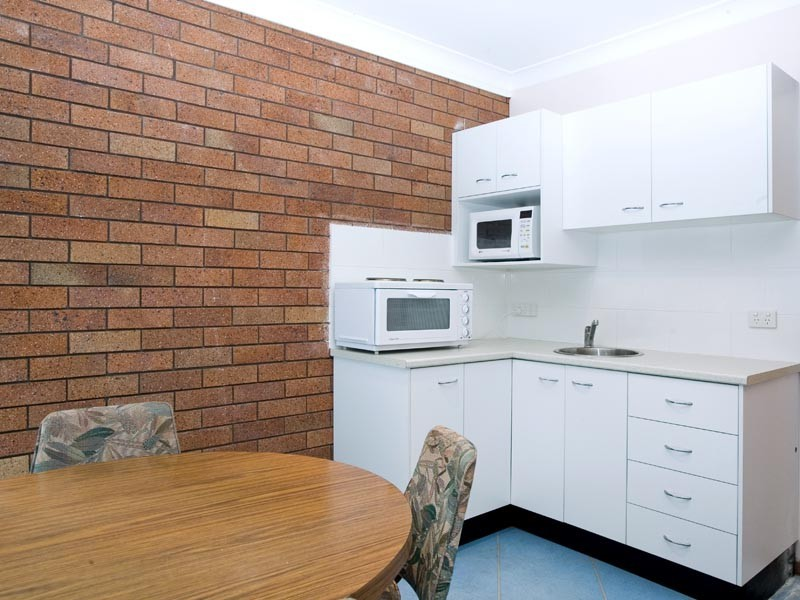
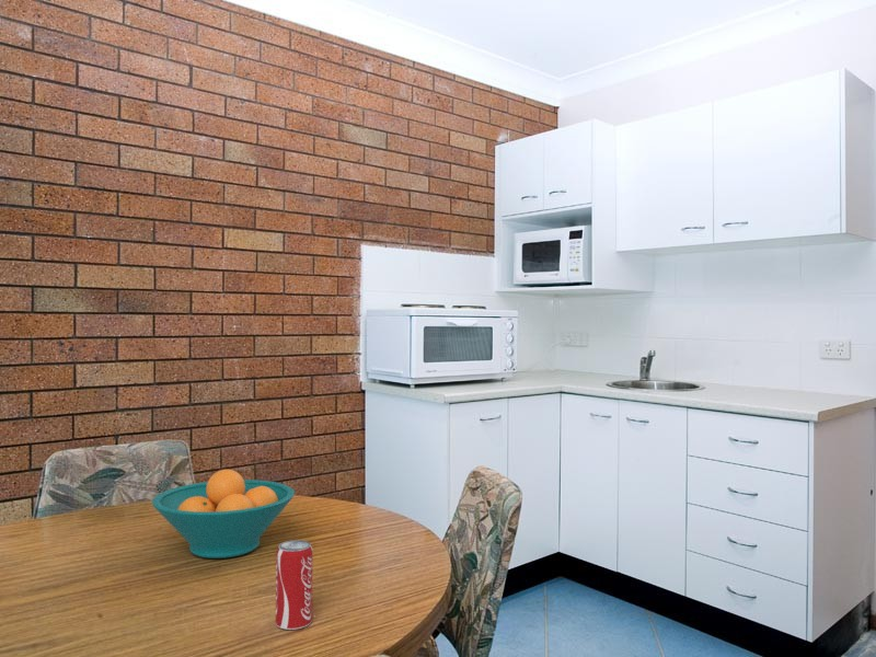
+ fruit bowl [151,469,296,560]
+ beverage can [275,539,313,631]
